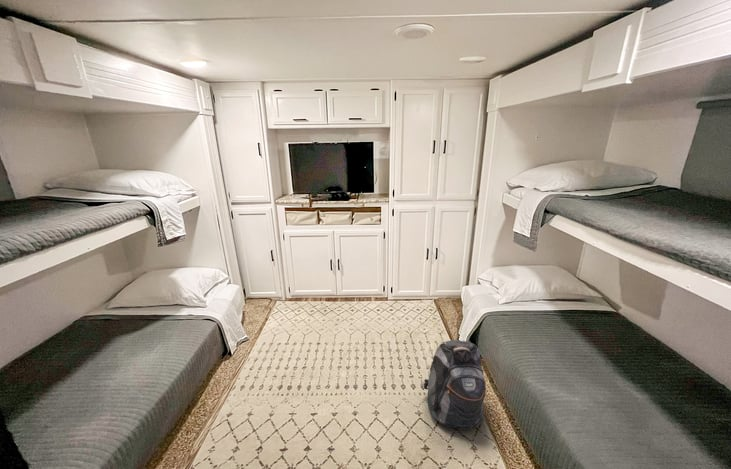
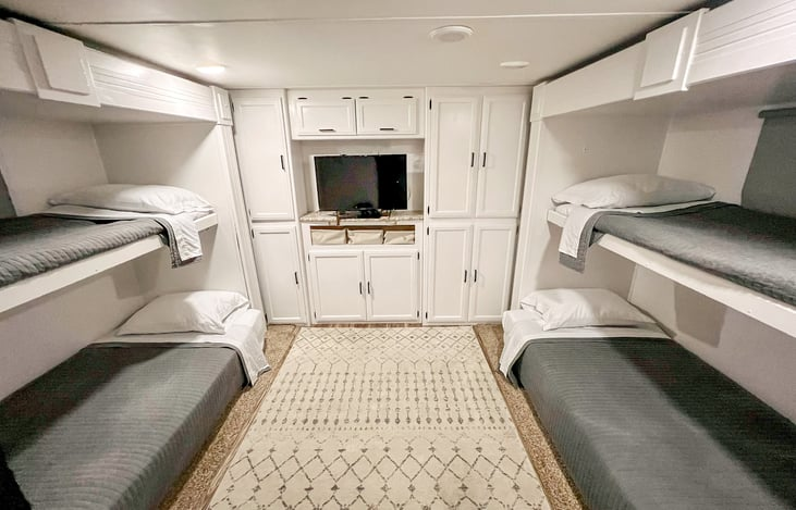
- backpack [422,339,487,431]
